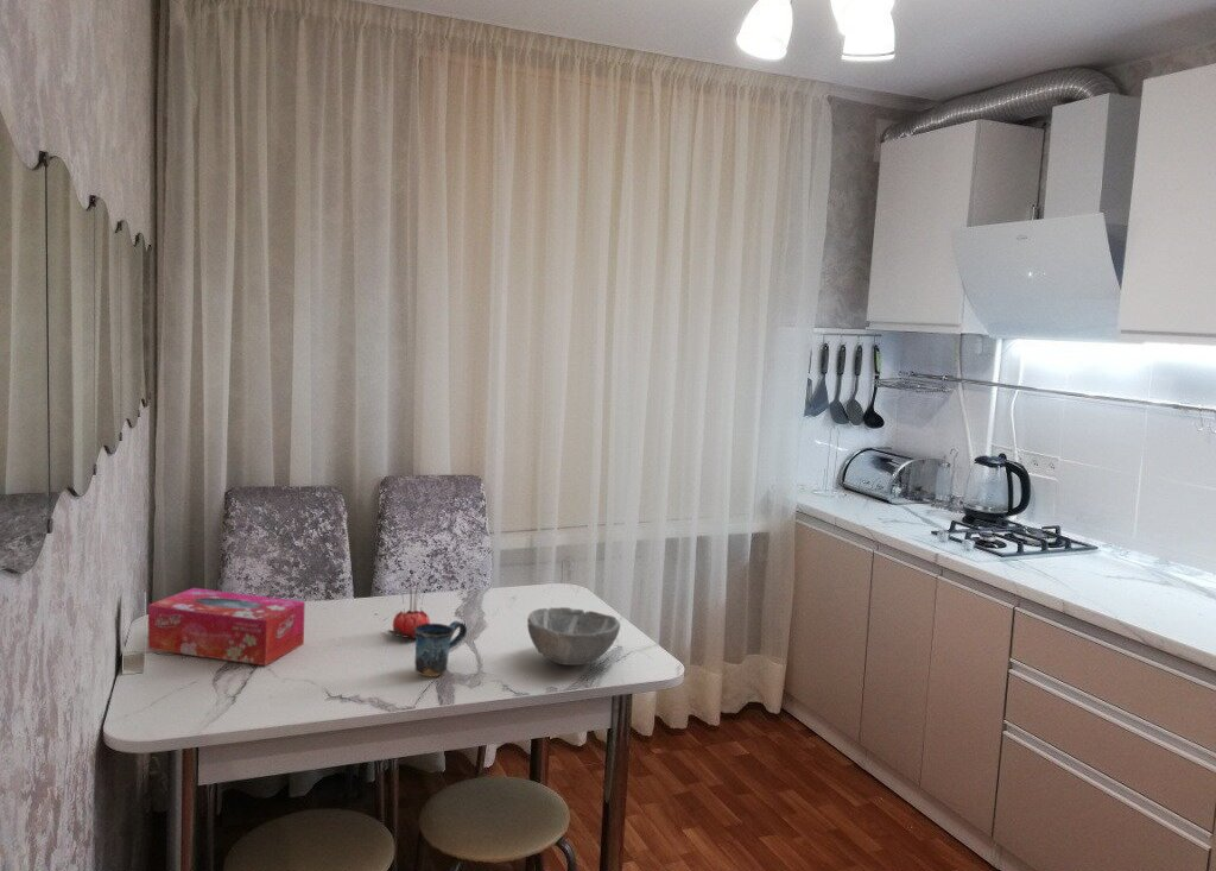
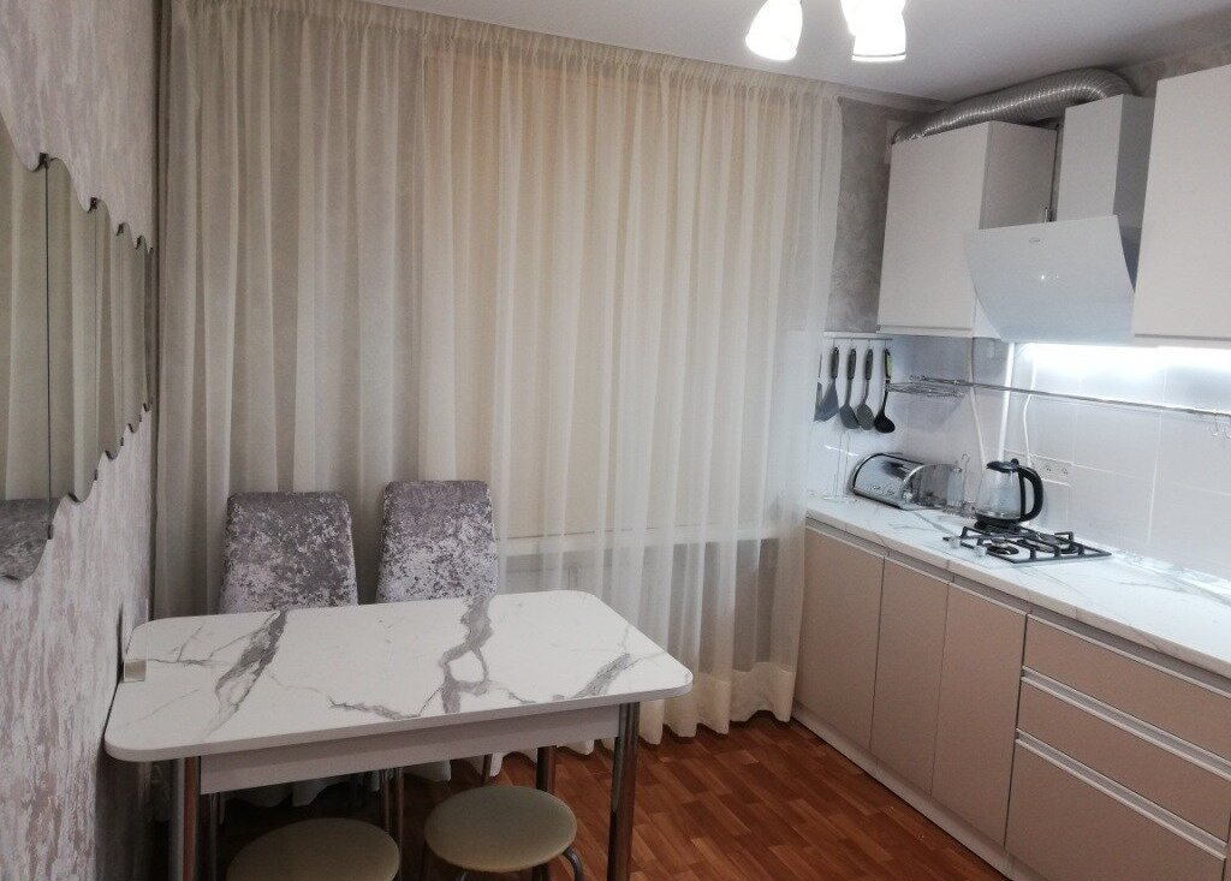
- flower [387,574,438,640]
- bowl [526,606,621,667]
- mug [413,620,468,677]
- tissue box [147,587,306,667]
